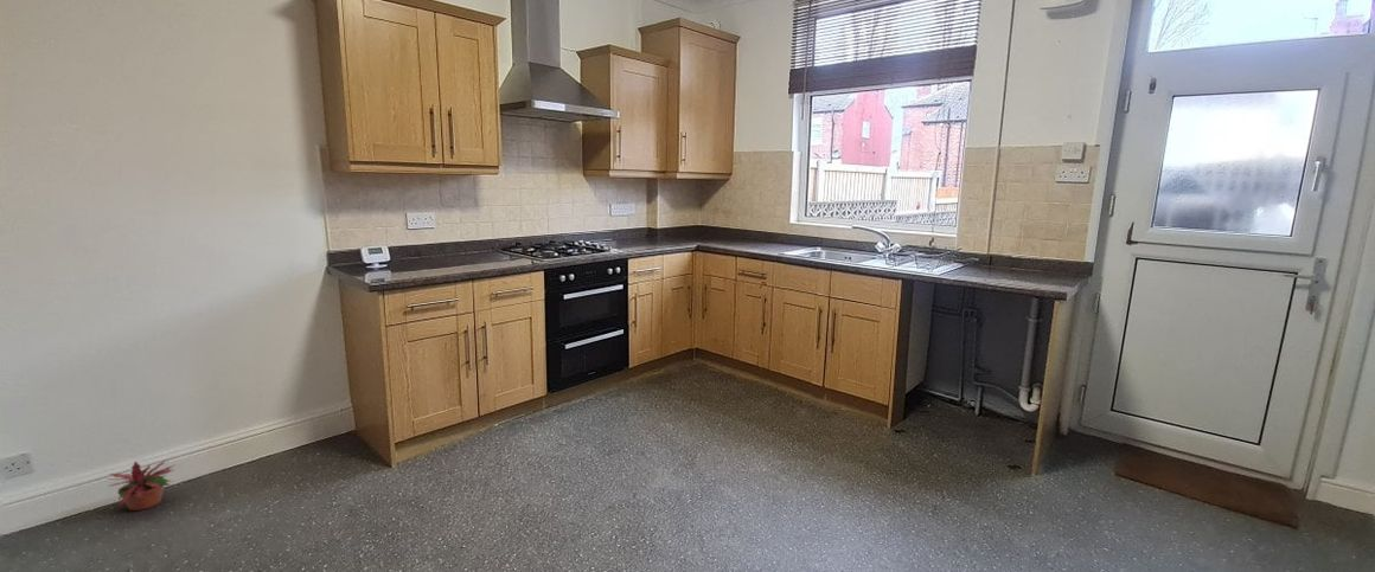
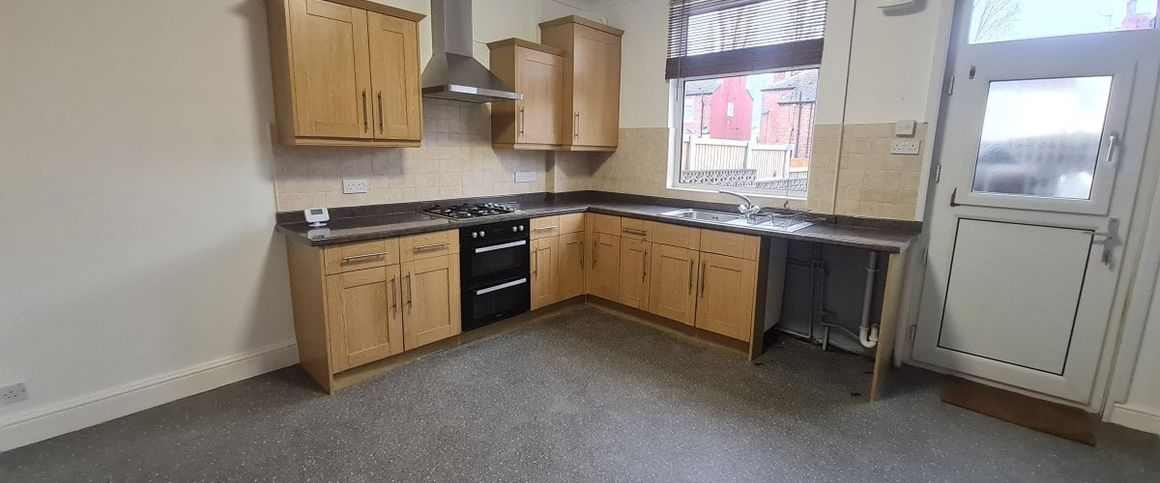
- potted plant [102,458,177,512]
